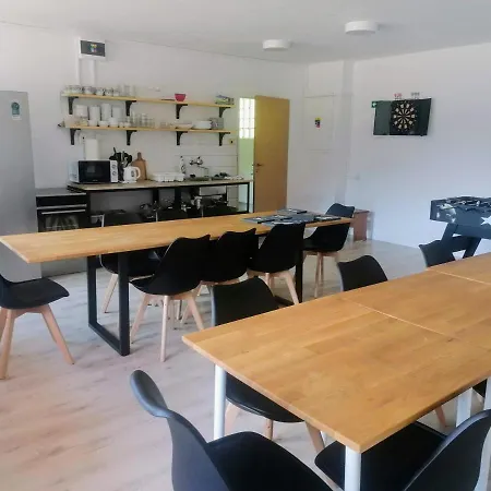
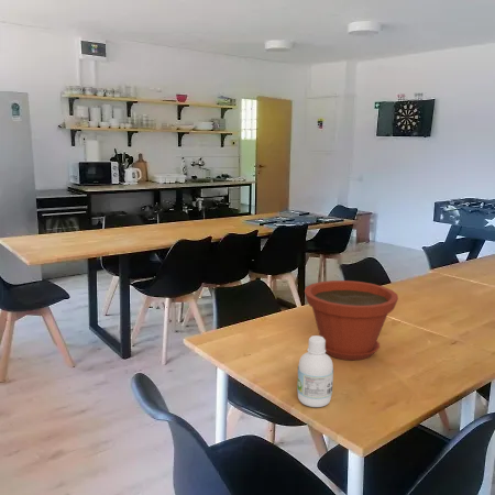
+ bottle [296,334,334,408]
+ plant pot [304,279,399,361]
